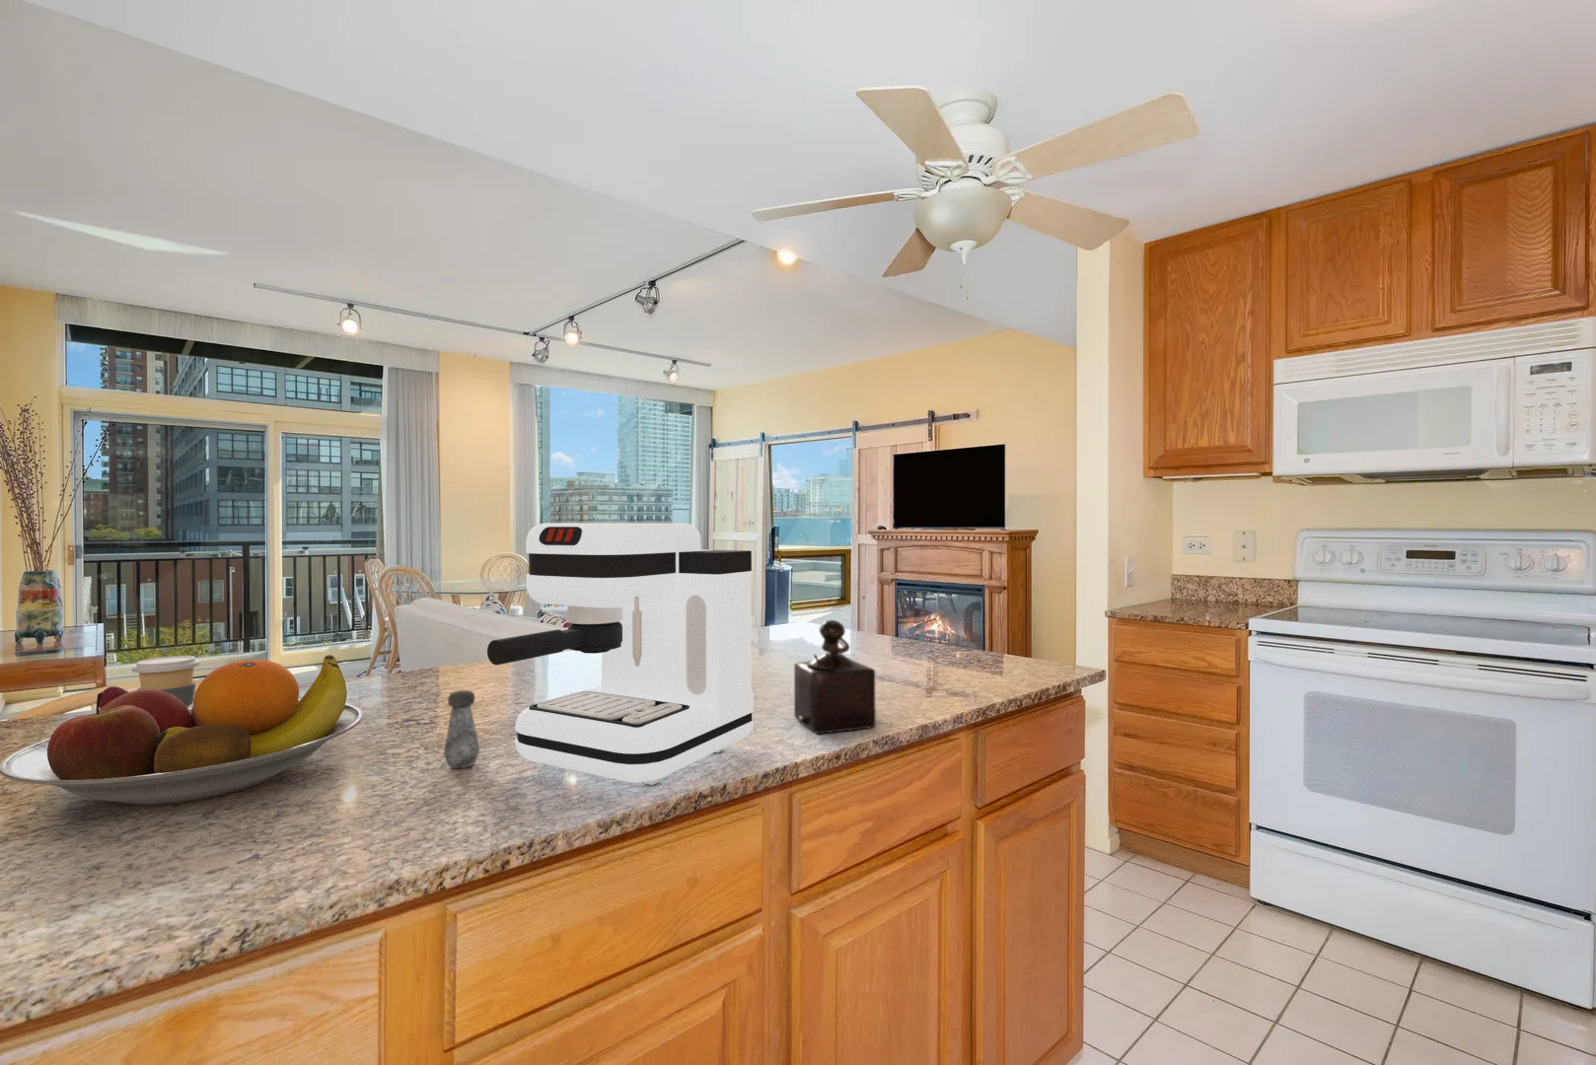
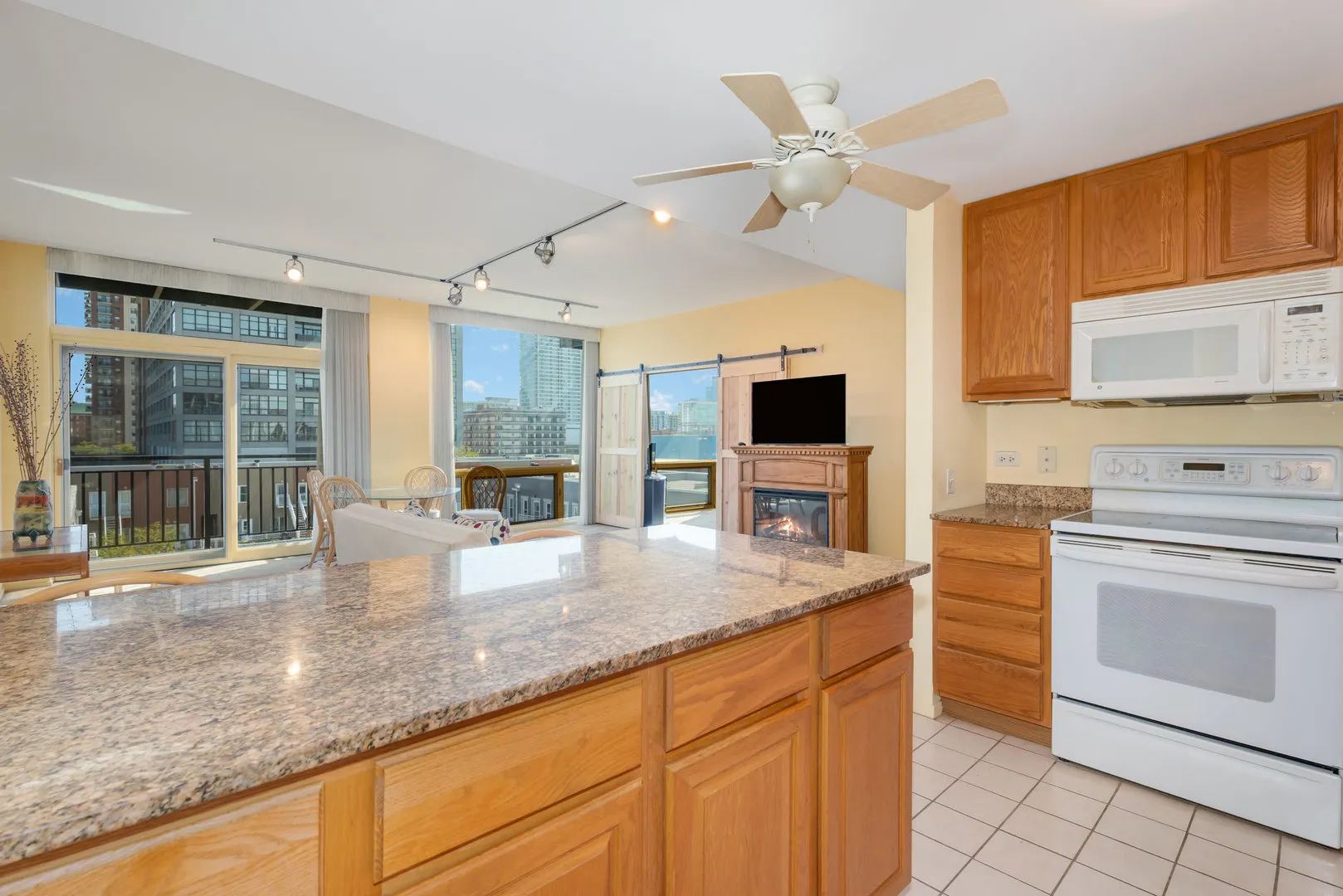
- coffee cup [131,655,201,710]
- coffee maker [486,522,753,786]
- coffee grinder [793,619,877,735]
- salt shaker [443,689,481,769]
- fruit bowl [0,654,364,806]
